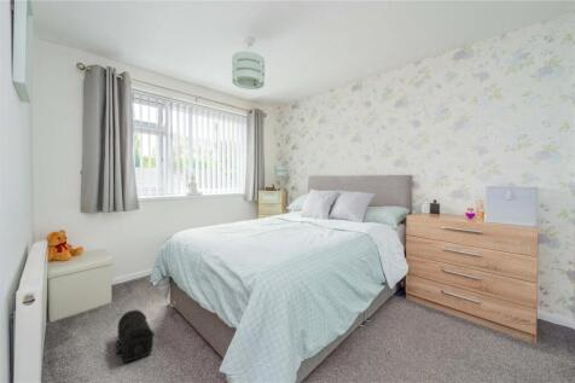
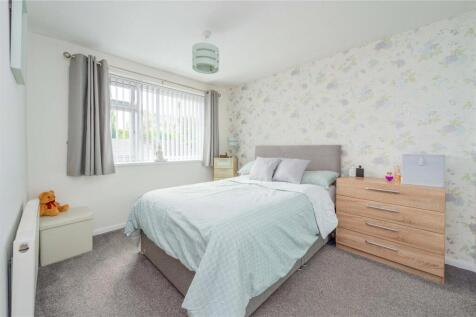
- treasure chest [115,309,156,364]
